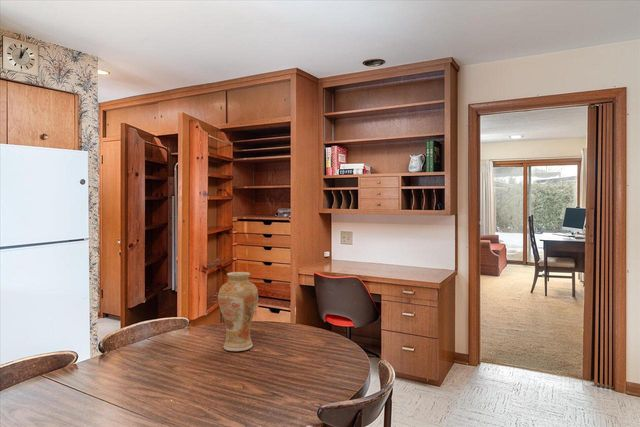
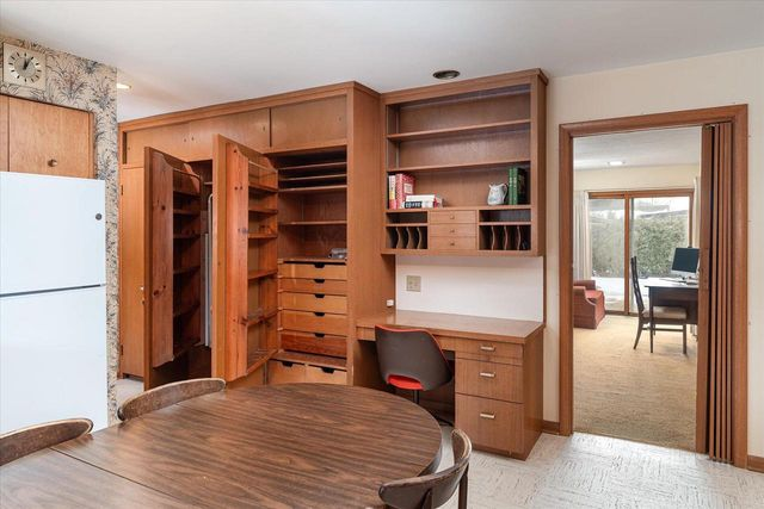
- vase [217,271,259,352]
